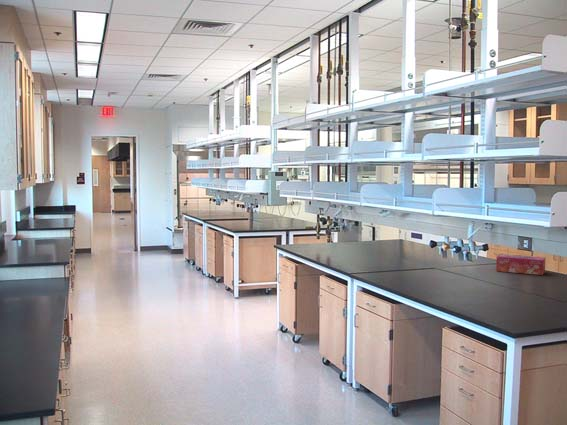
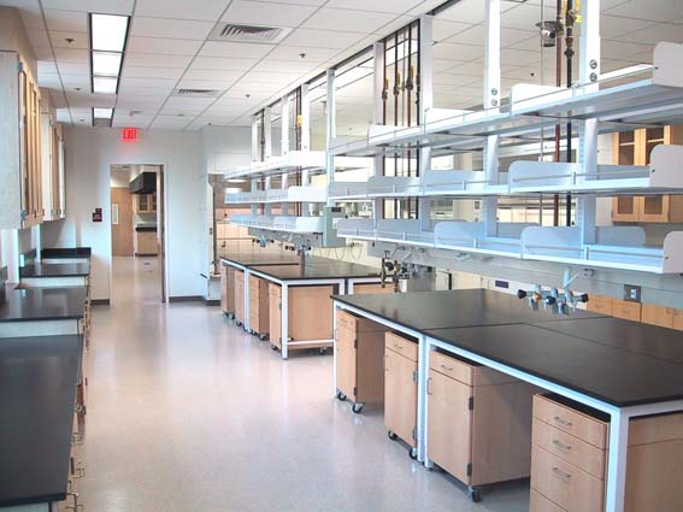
- tissue box [495,253,546,276]
